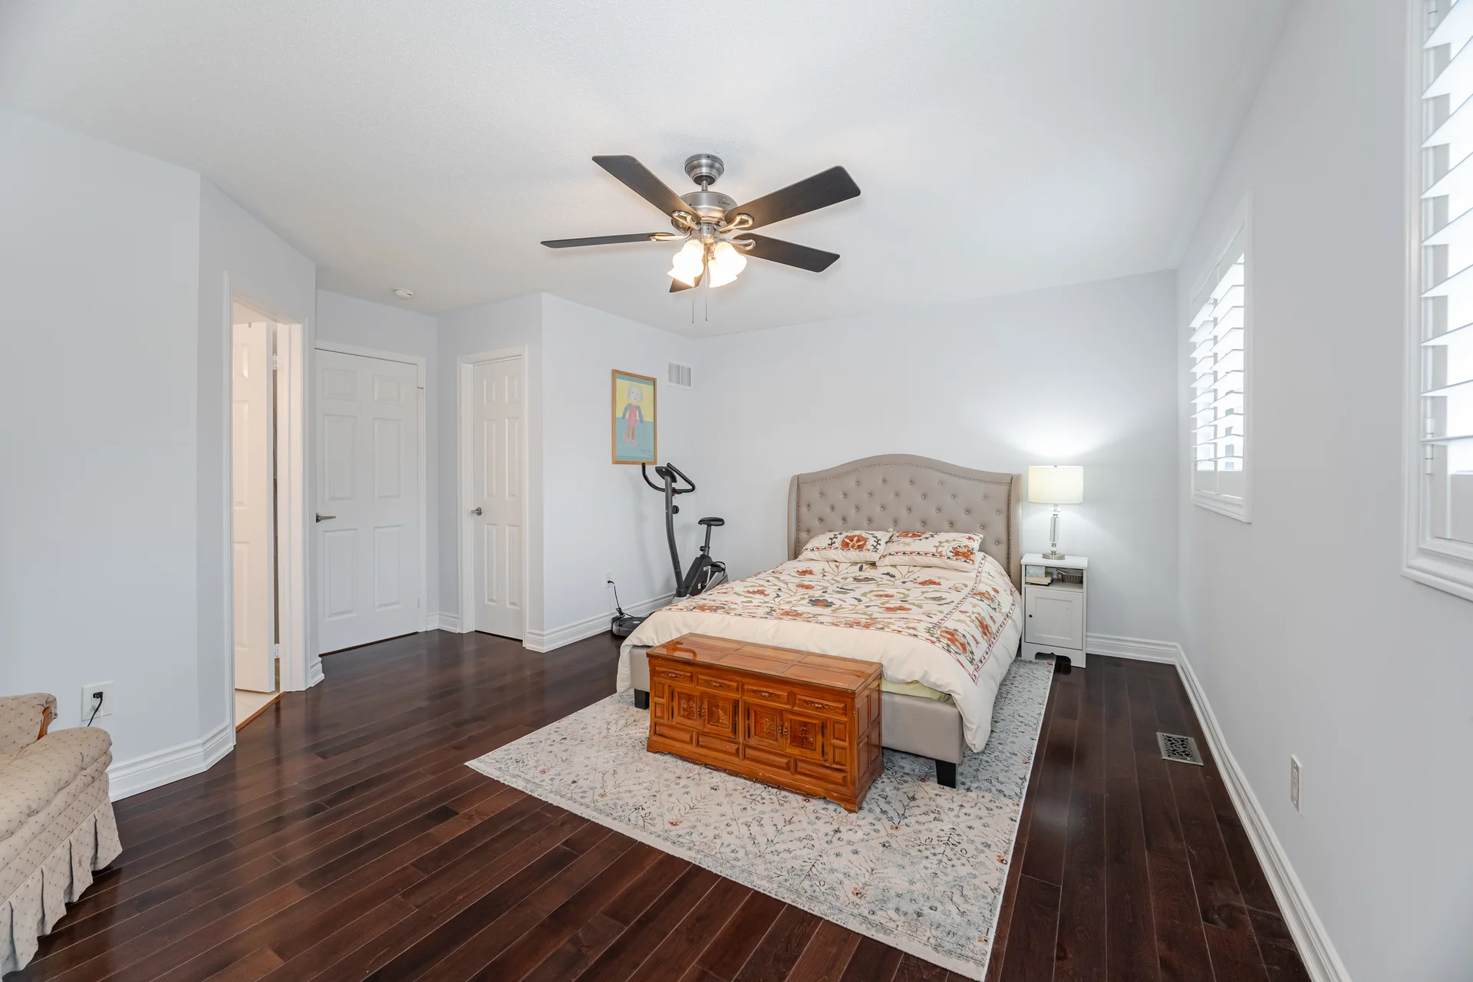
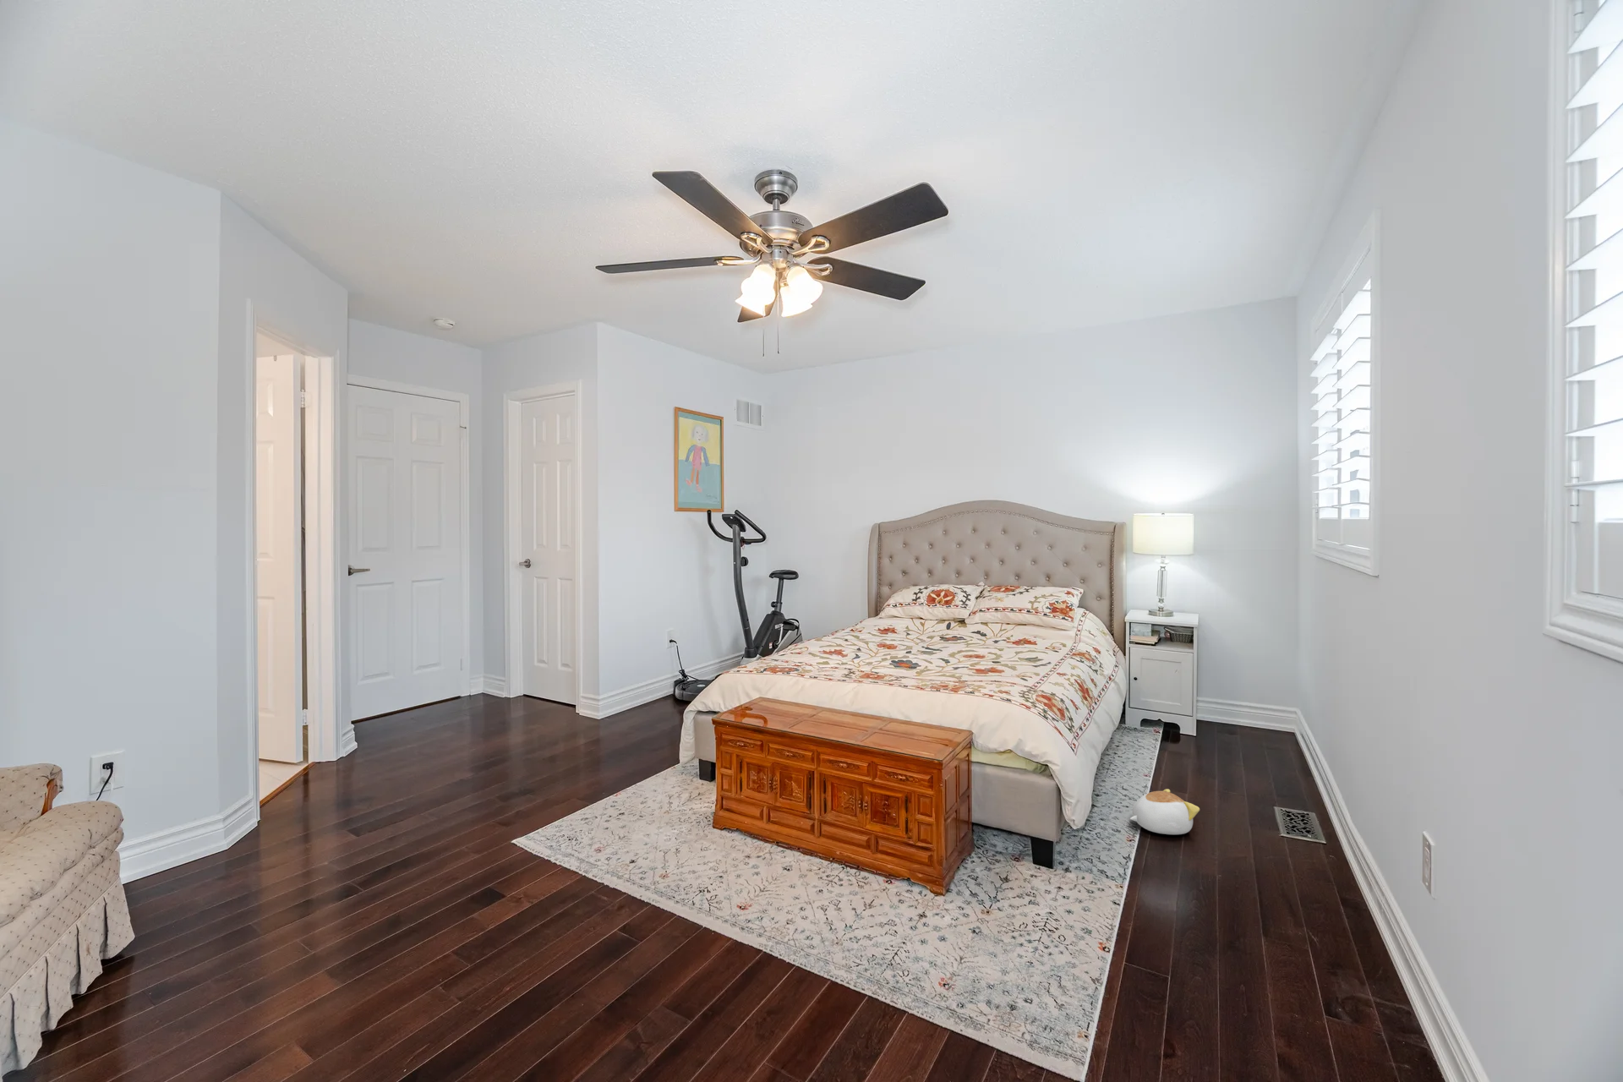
+ plush toy [1129,789,1200,836]
